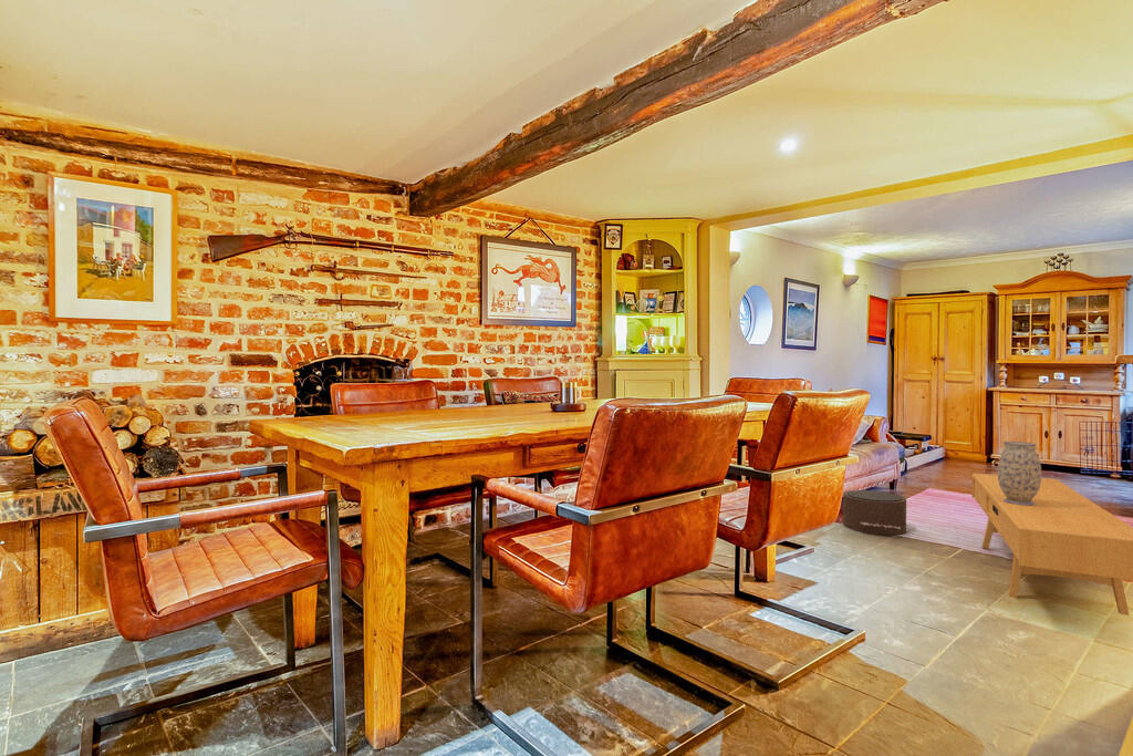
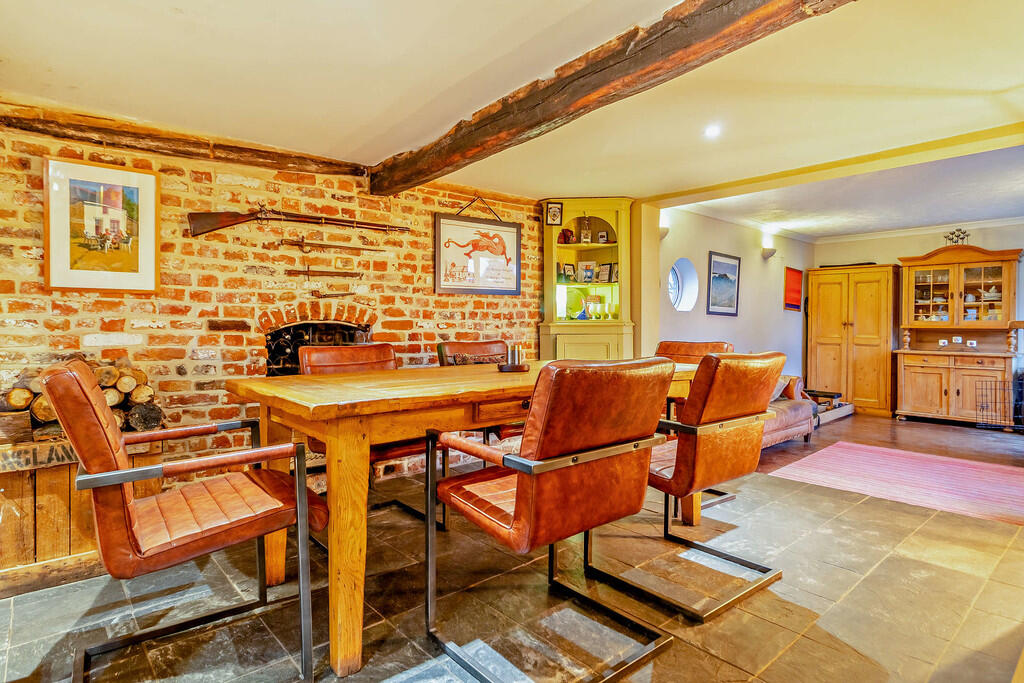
- tv console [971,472,1133,617]
- pouf [842,489,907,537]
- vase [997,441,1042,505]
